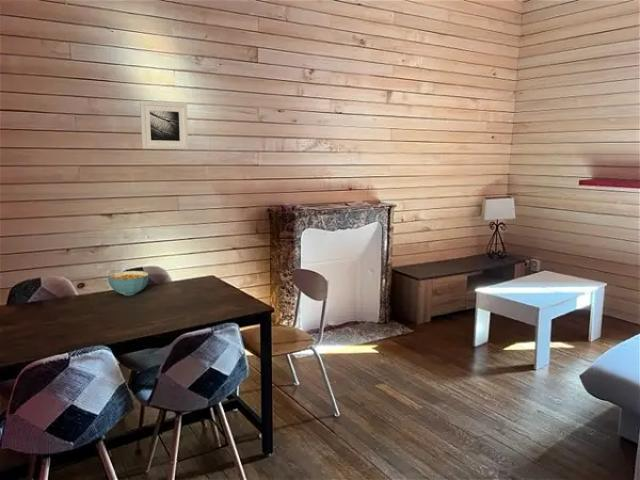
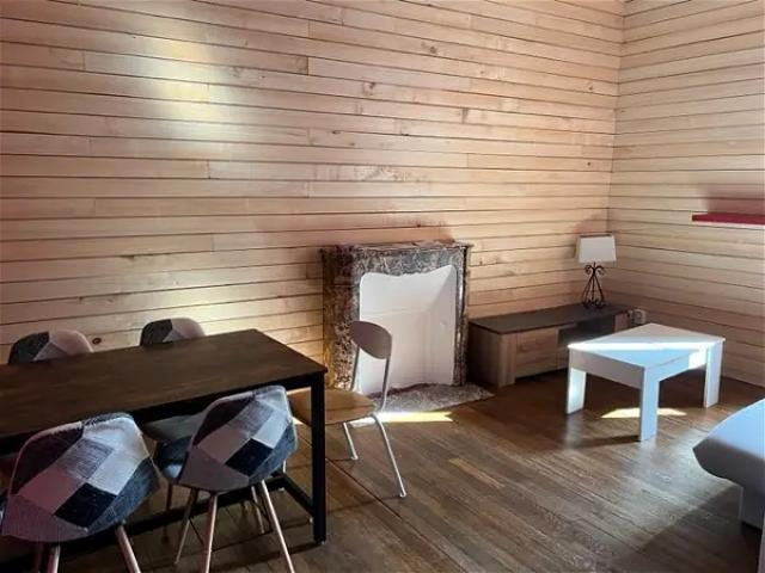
- cereal bowl [107,270,150,296]
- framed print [139,100,189,150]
